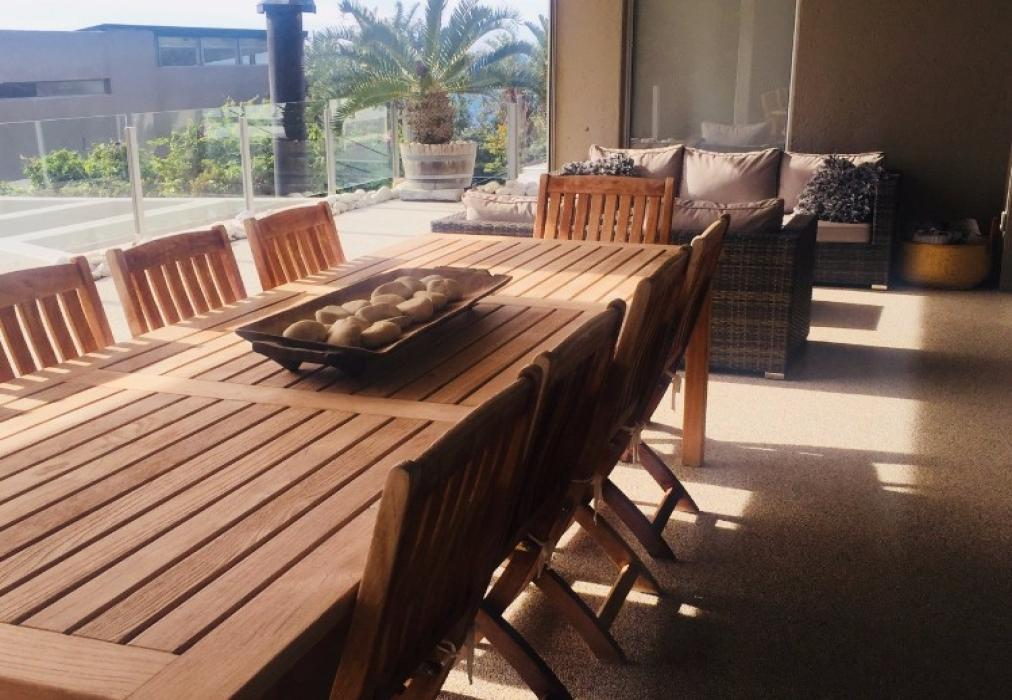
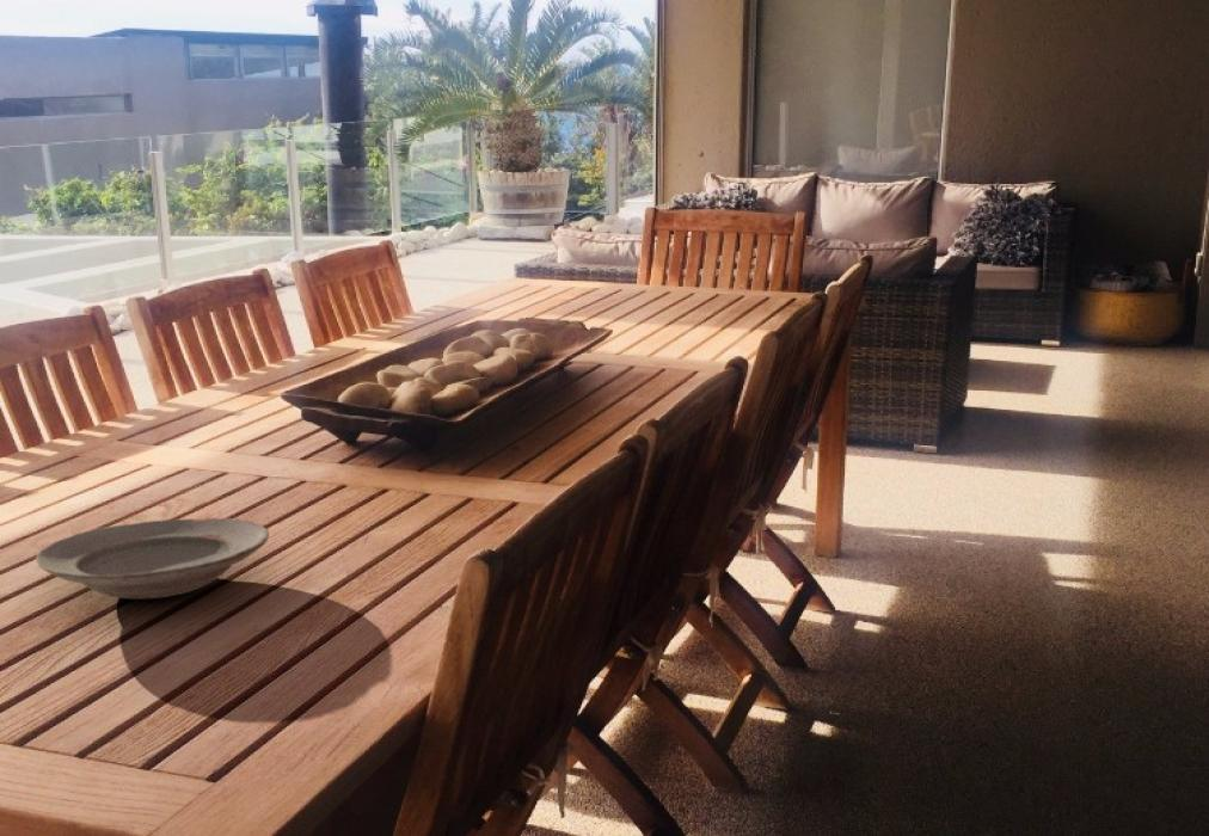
+ plate [35,517,270,600]
